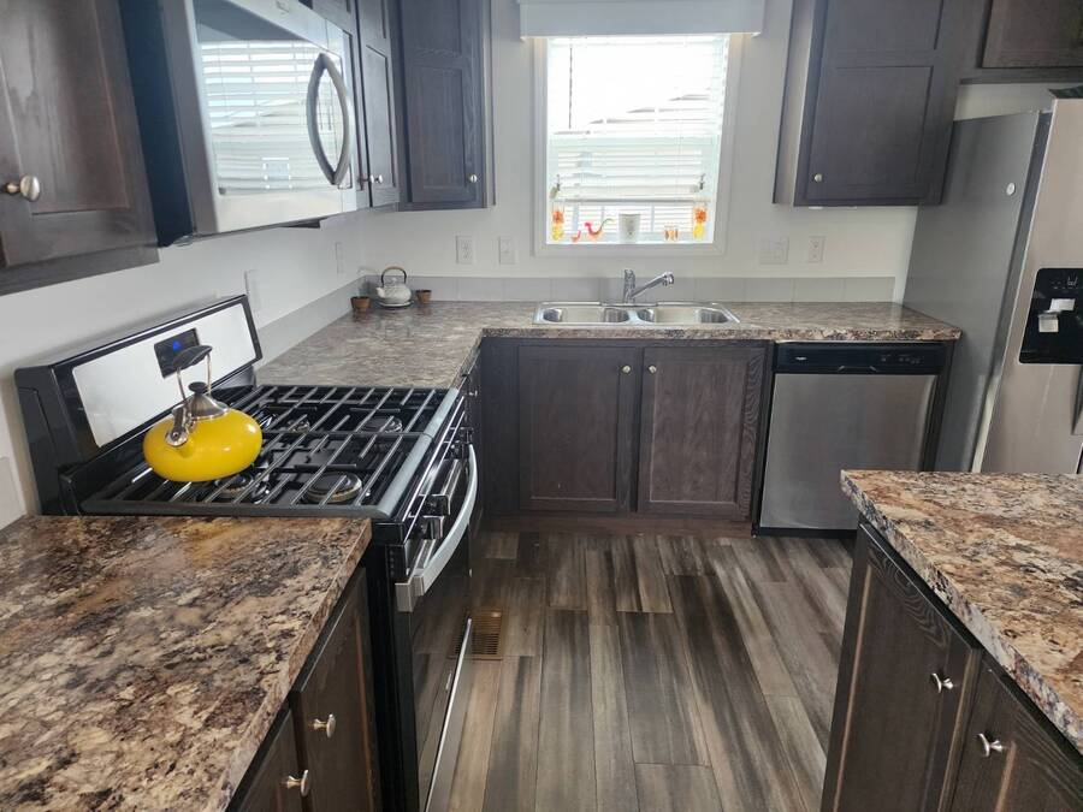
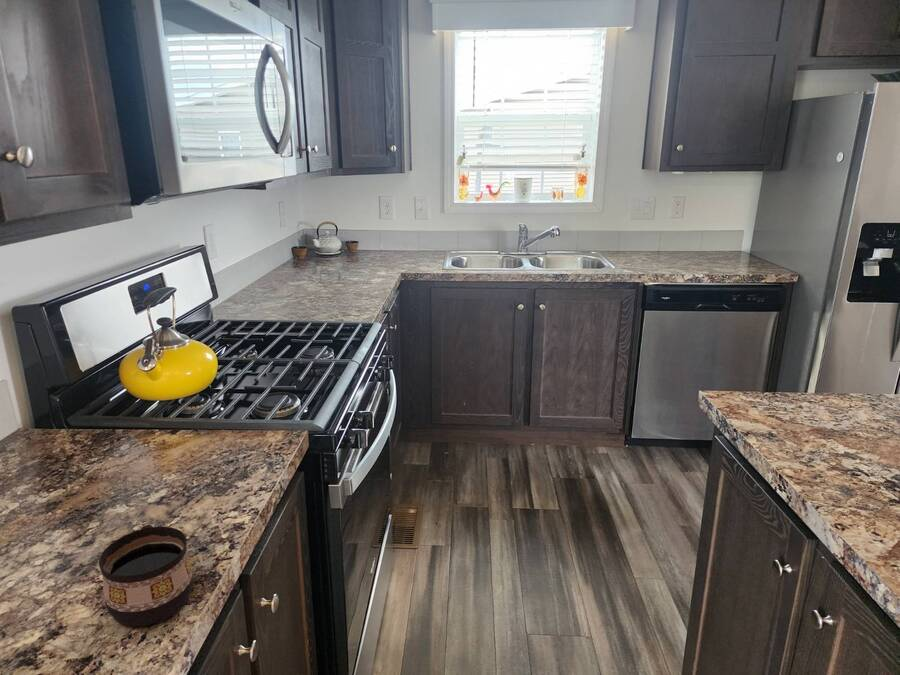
+ cup [98,524,194,627]
